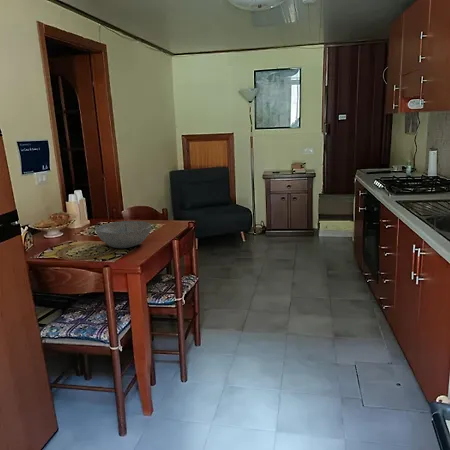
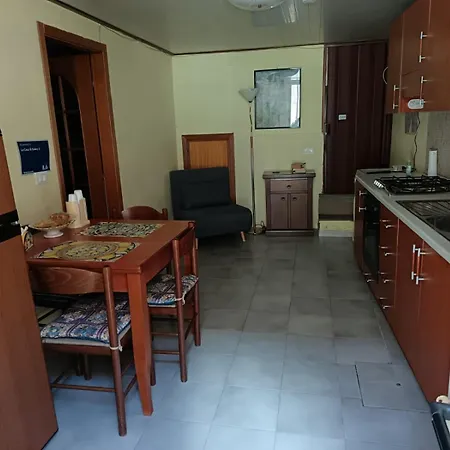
- bowl [95,220,152,249]
